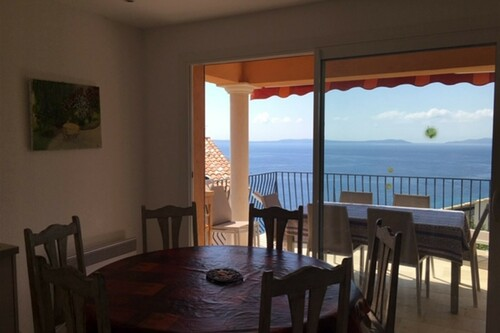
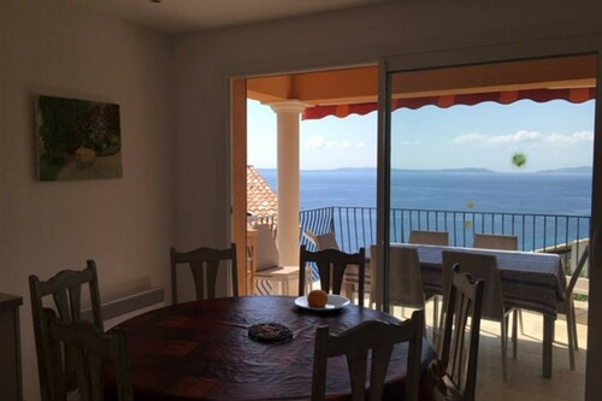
+ plate [293,288,352,312]
